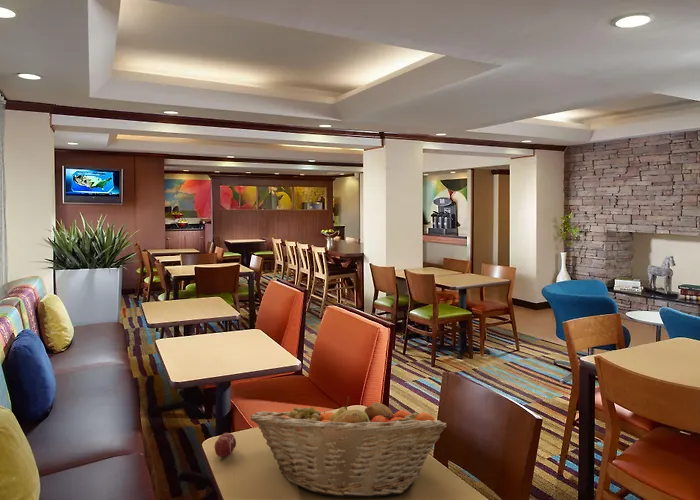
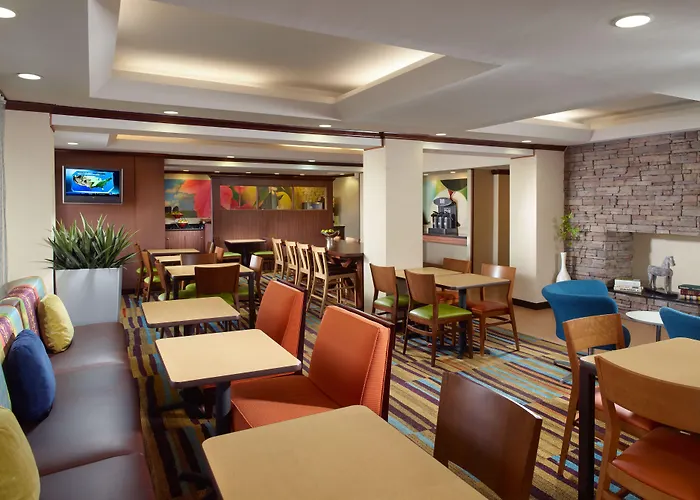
- apple [213,432,237,458]
- fruit basket [250,395,447,499]
